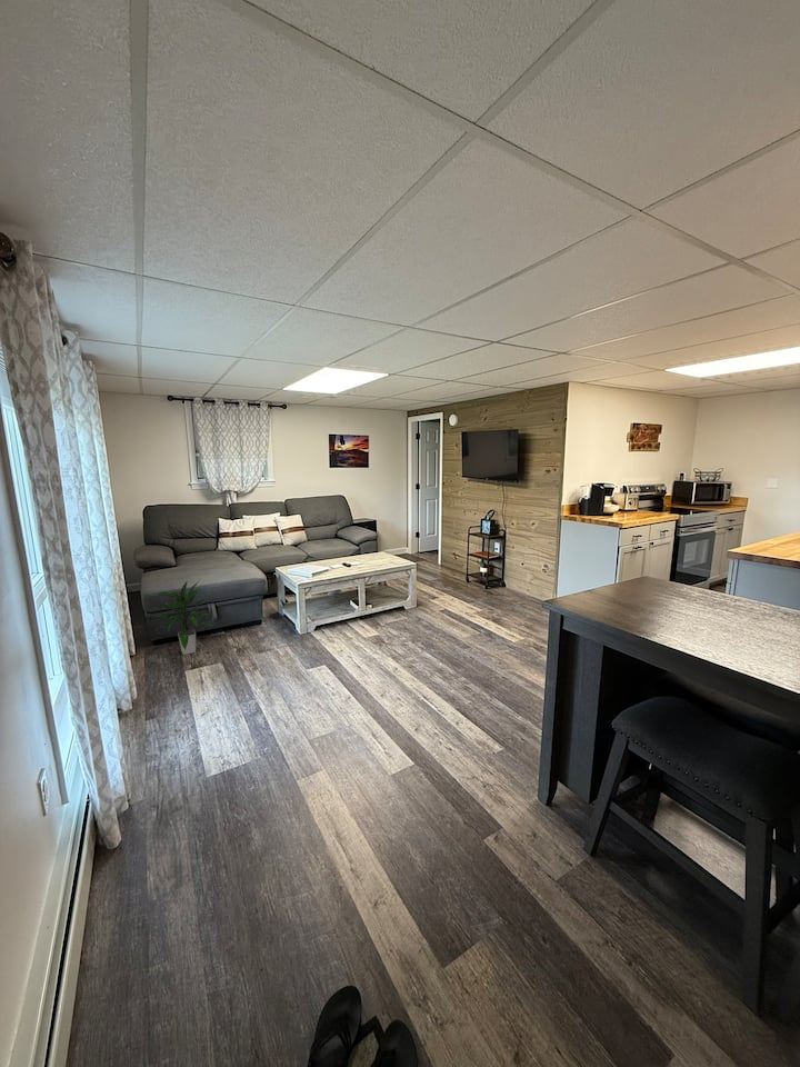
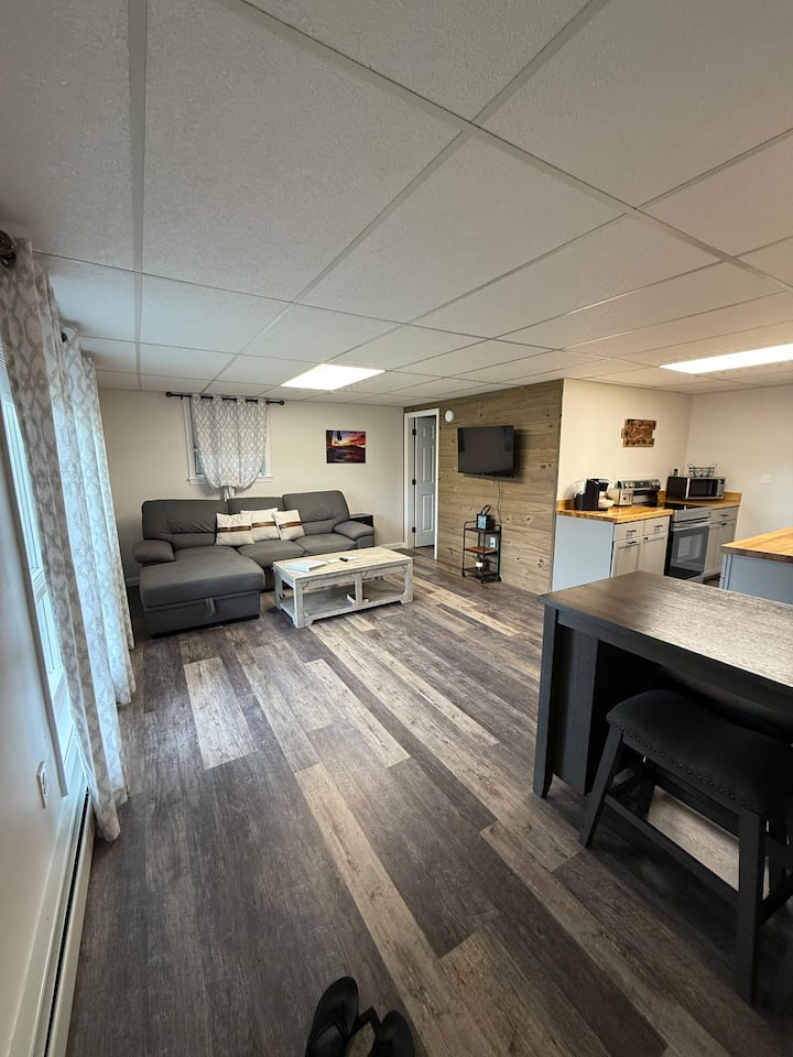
- indoor plant [150,579,213,656]
